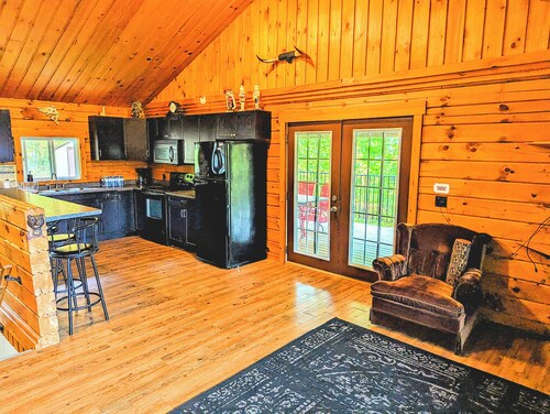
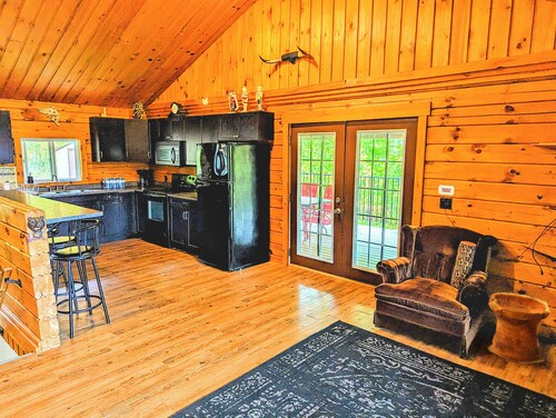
+ woven basket [487,291,550,366]
